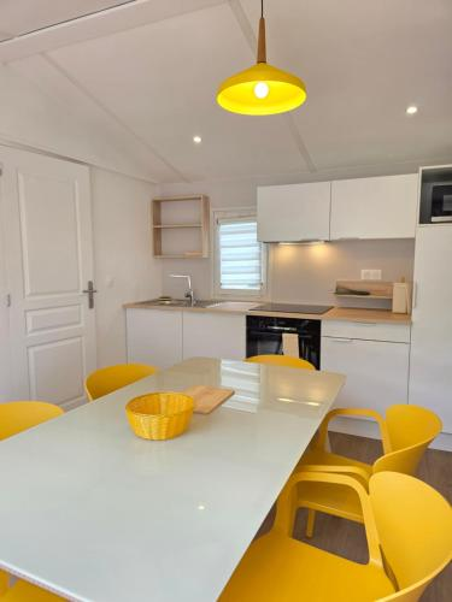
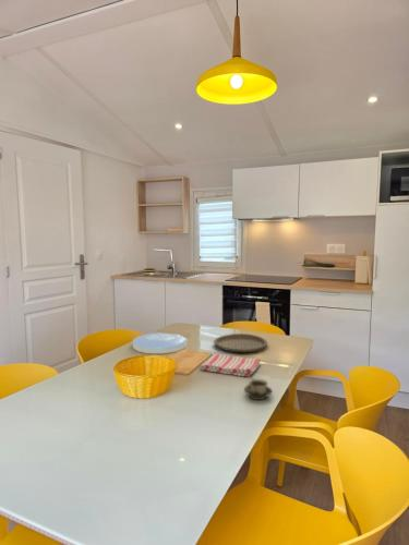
+ plate [132,331,188,354]
+ dish towel [199,353,262,378]
+ cup [243,377,274,401]
+ plate [213,332,268,353]
